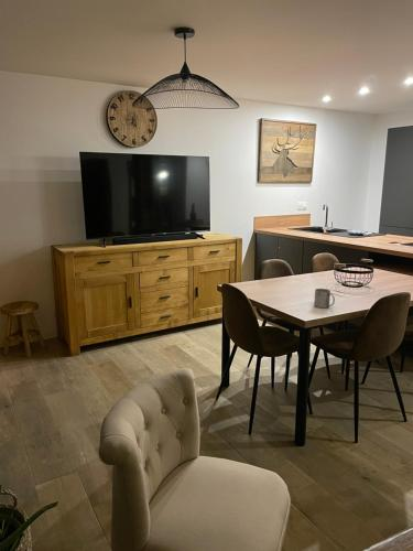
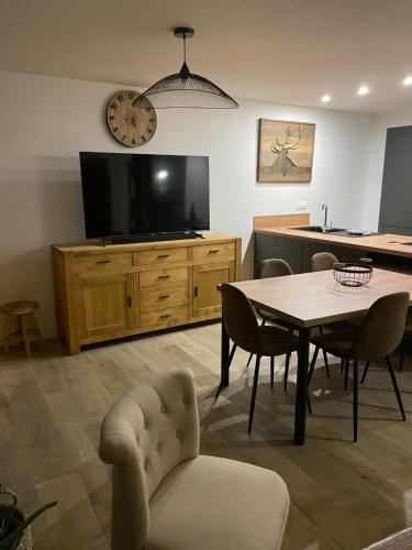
- mug [313,288,336,309]
